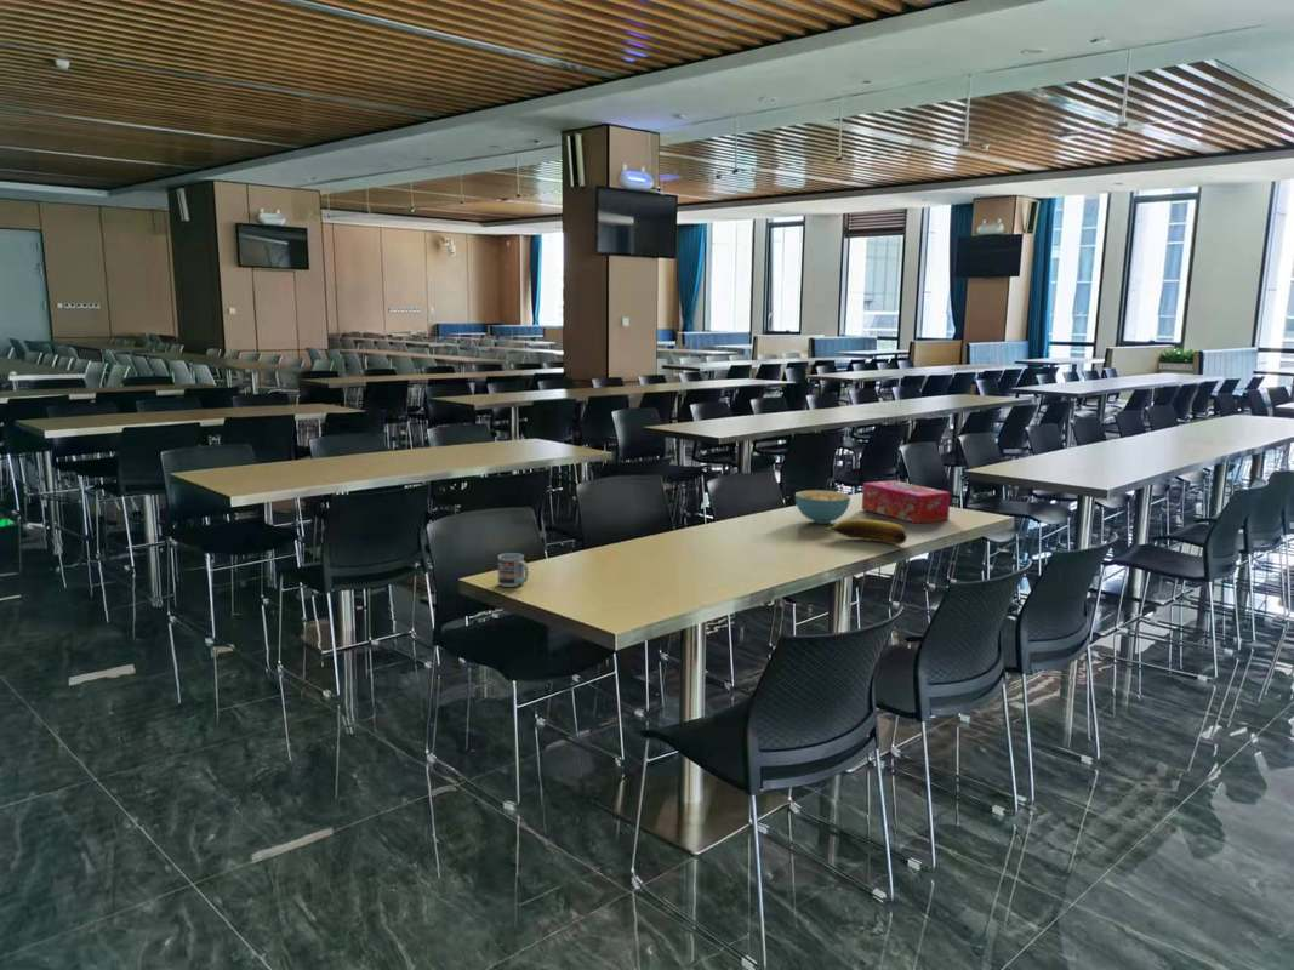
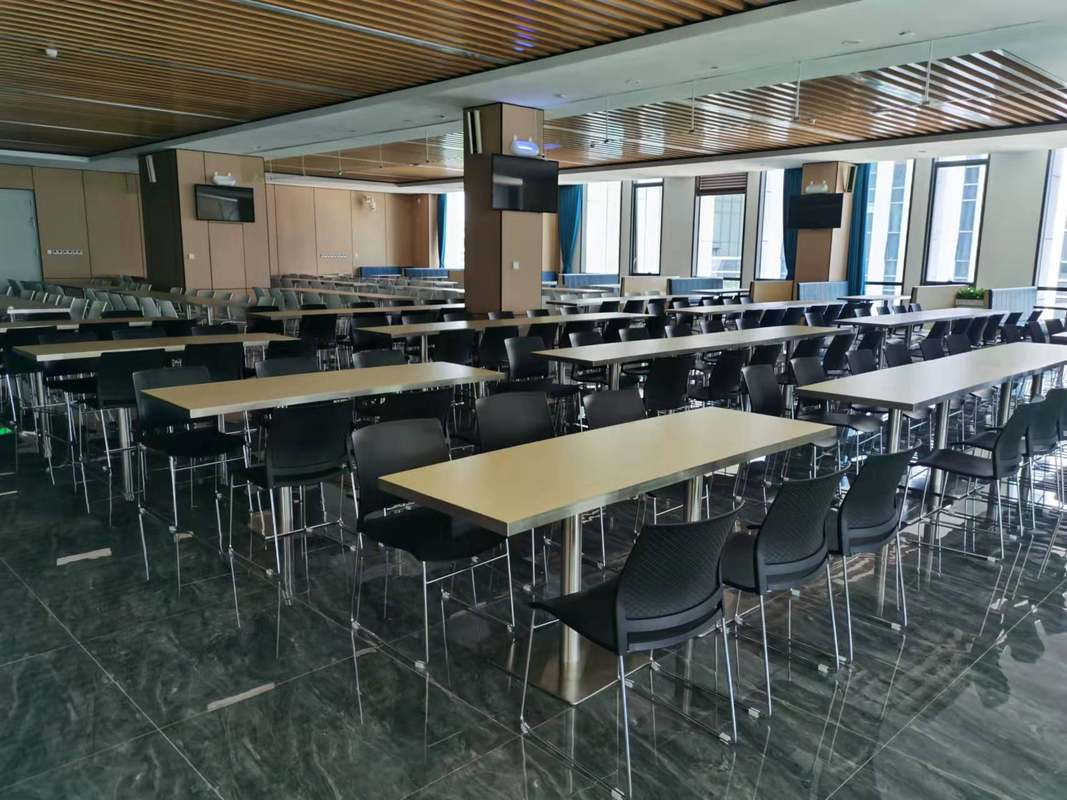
- cereal bowl [794,489,851,525]
- banana [826,518,908,546]
- tissue box [861,479,952,525]
- cup [496,552,530,588]
